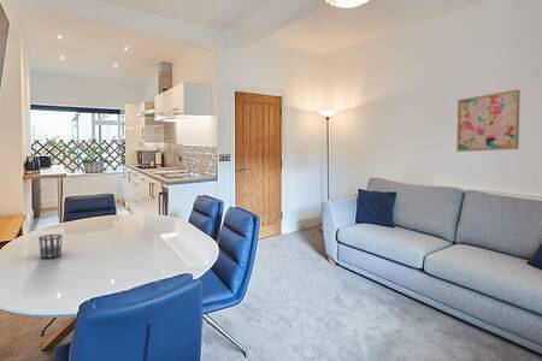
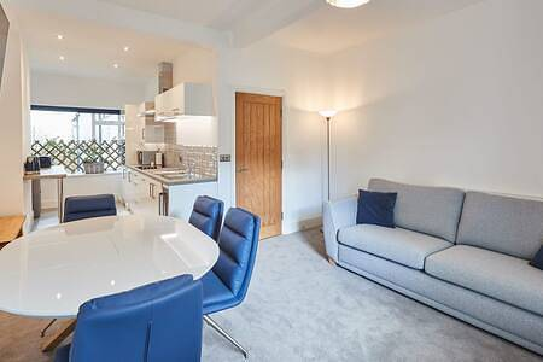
- cup [37,233,64,259]
- wall art [455,89,522,153]
